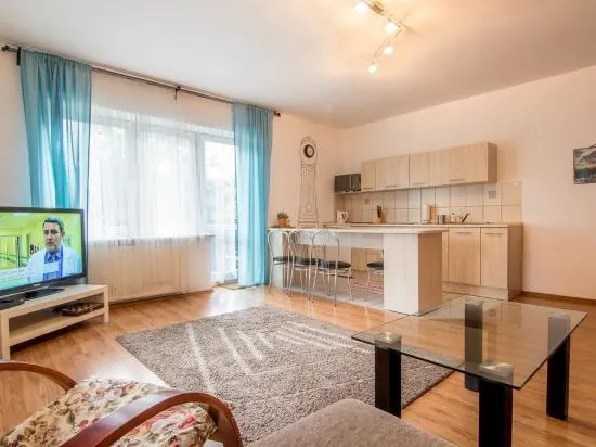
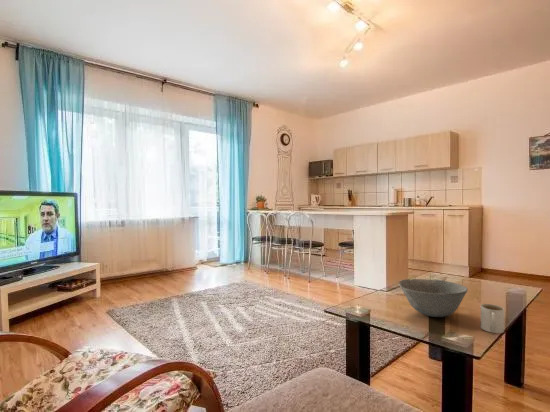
+ bowl [398,278,469,318]
+ mug [480,303,505,334]
